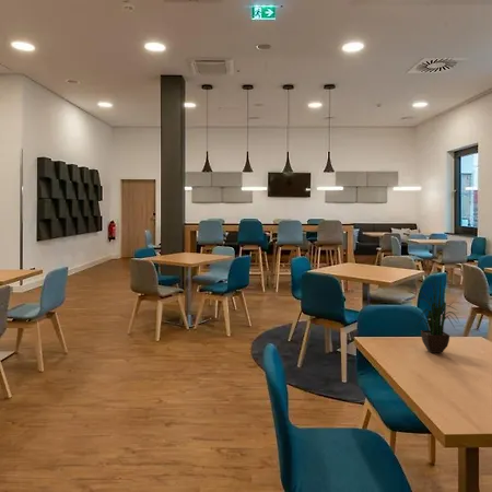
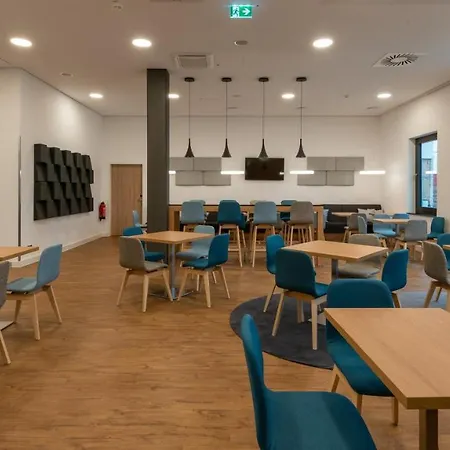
- potted plant [415,263,460,354]
